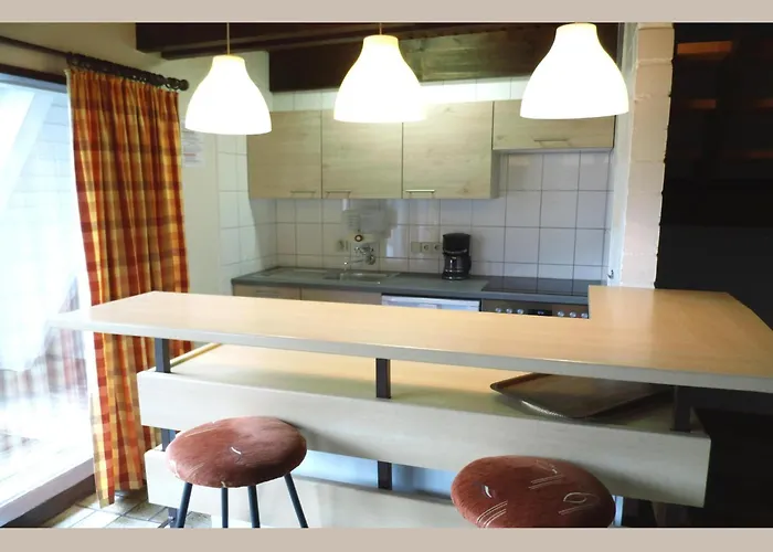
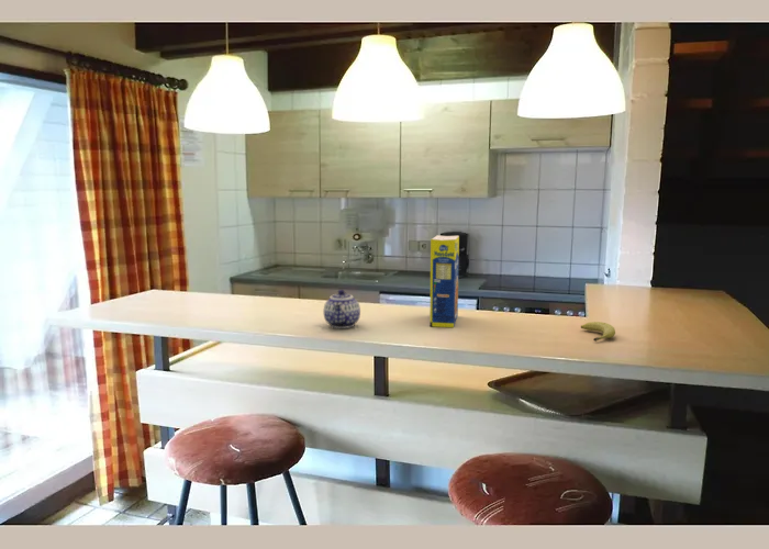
+ fruit [580,321,616,343]
+ legume [428,234,460,328]
+ teapot [323,289,361,329]
